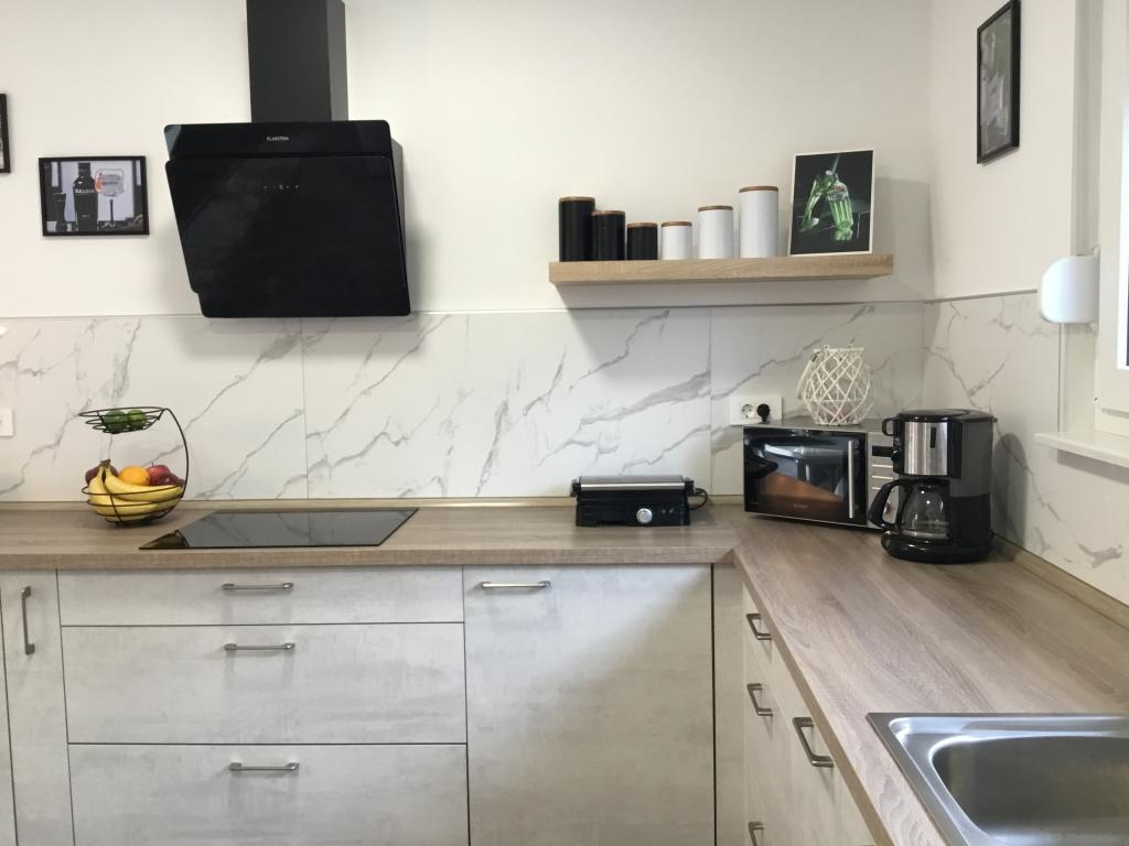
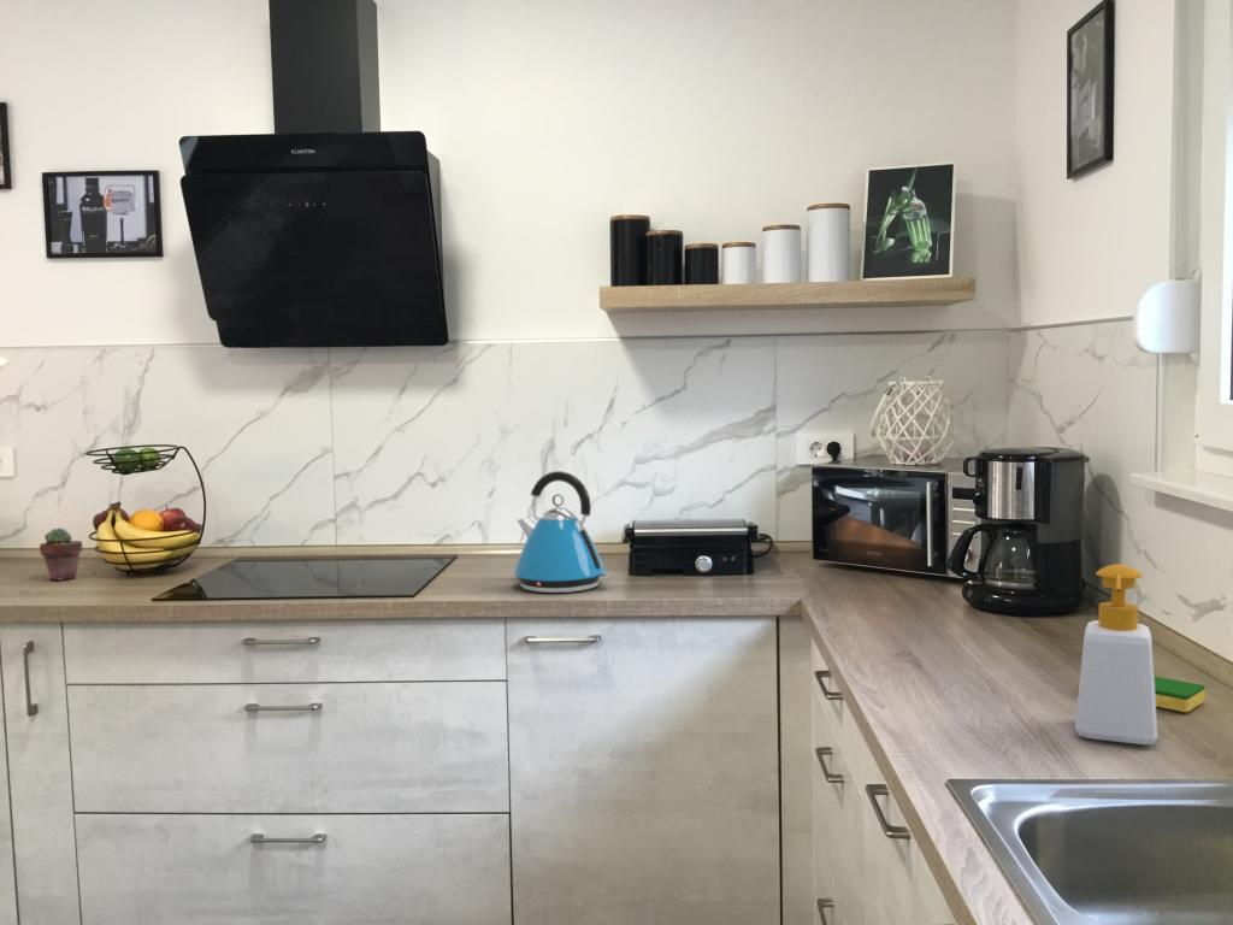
+ potted succulent [39,526,83,582]
+ dish sponge [1154,674,1207,713]
+ soap bottle [1074,564,1158,746]
+ kettle [513,470,609,594]
